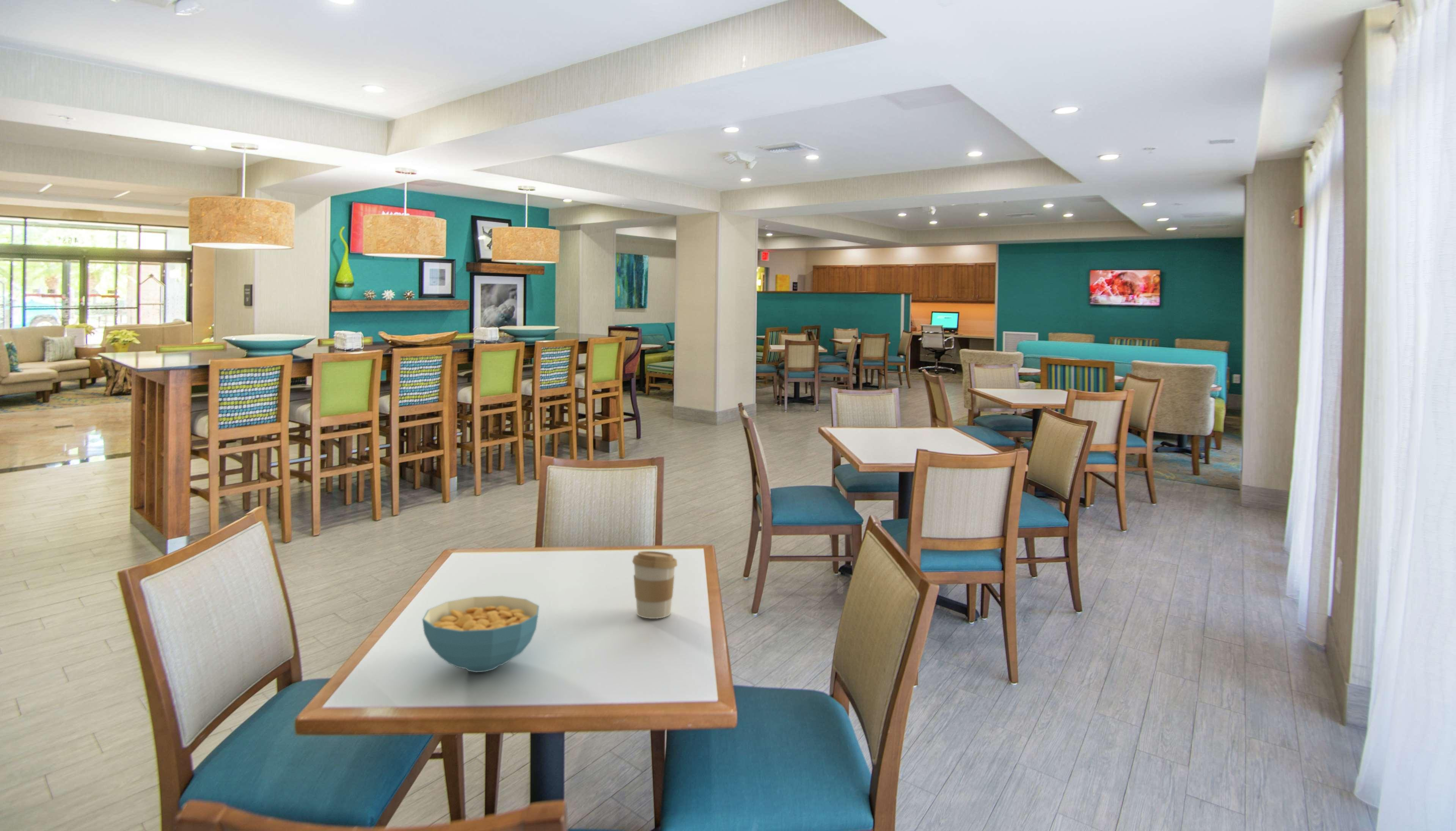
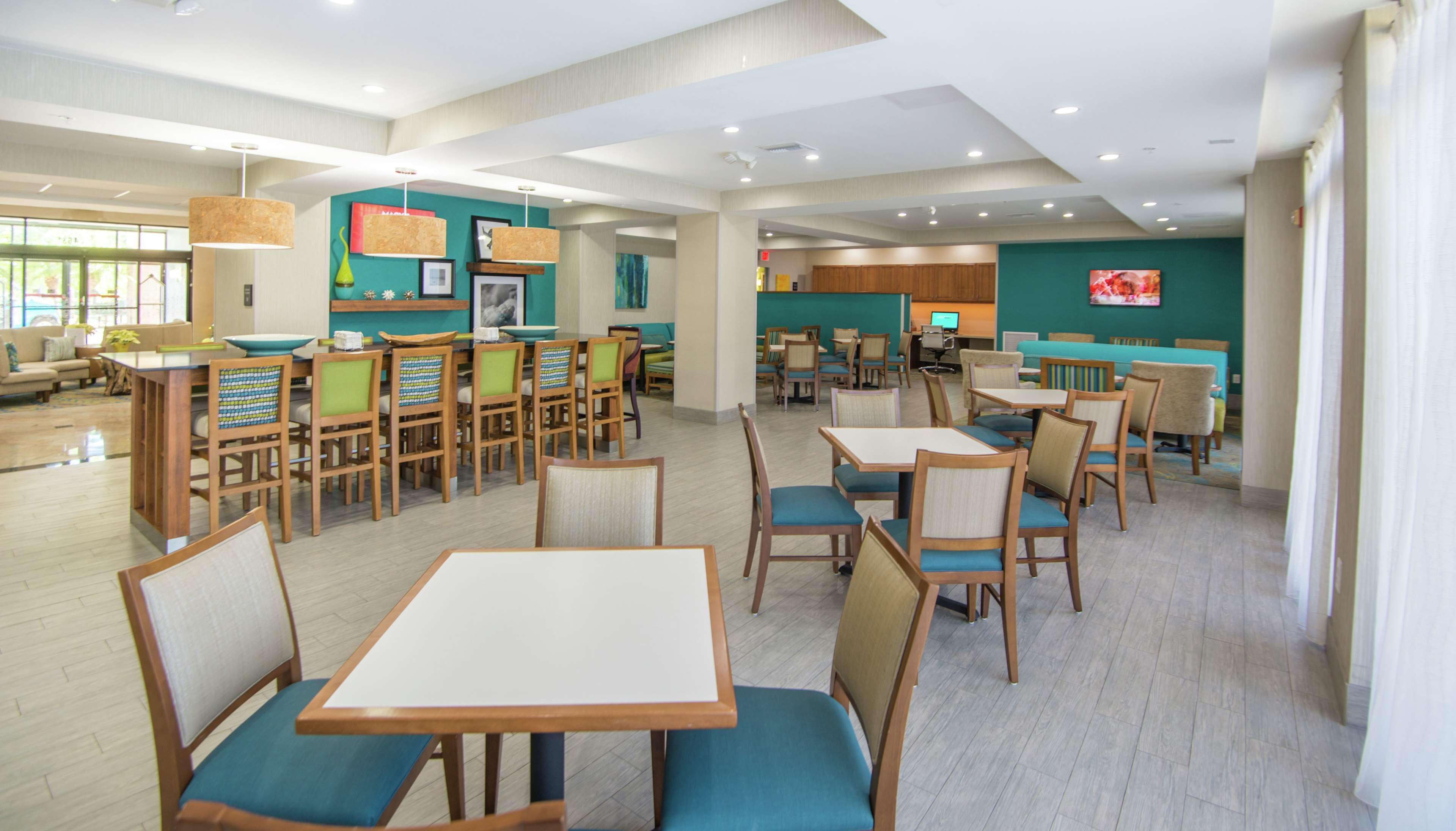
- cereal bowl [422,596,540,673]
- coffee cup [632,551,678,619]
